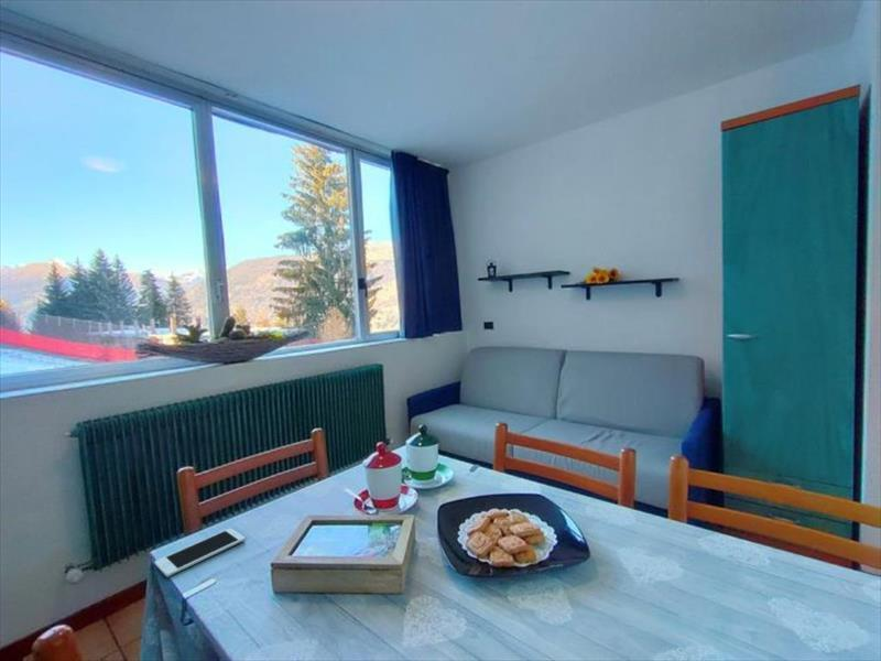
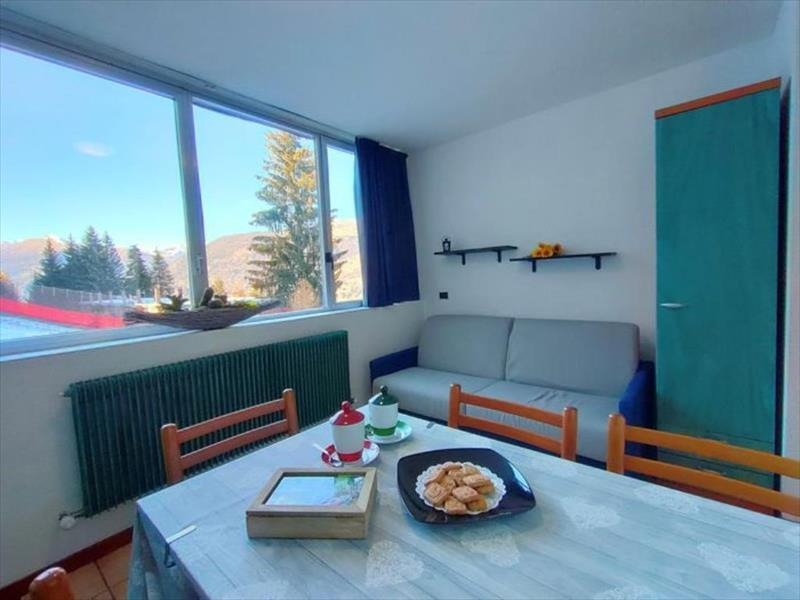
- cell phone [154,527,247,577]
